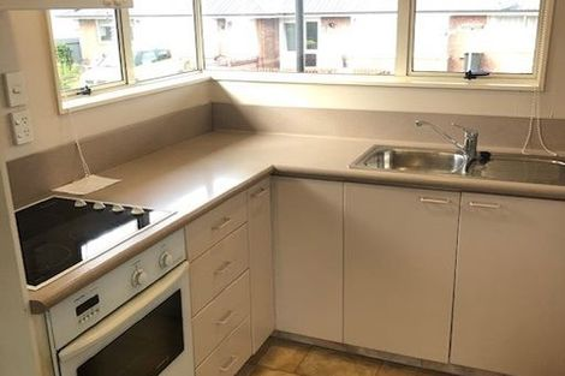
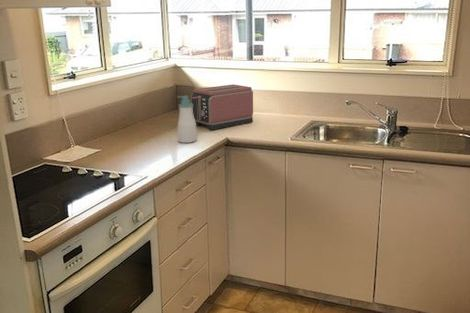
+ soap bottle [176,95,198,144]
+ toaster [190,83,254,131]
